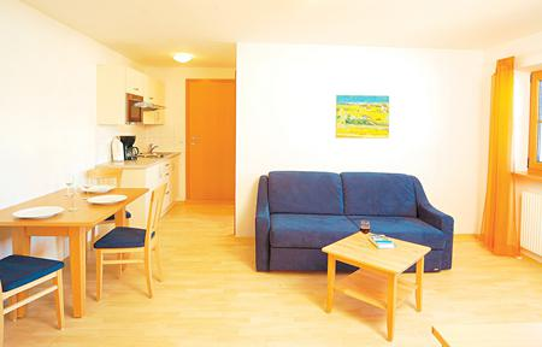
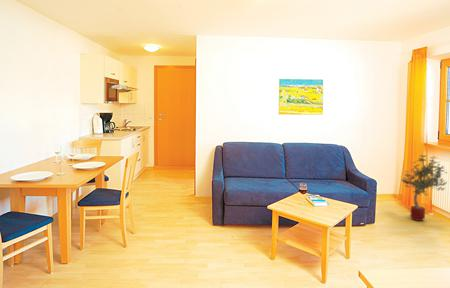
+ potted tree [401,154,448,222]
